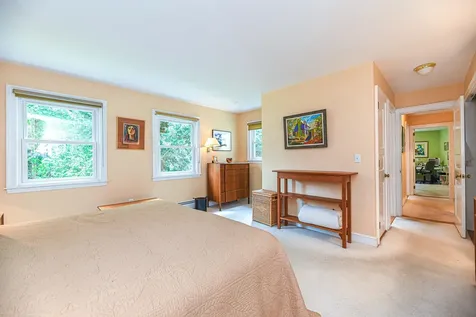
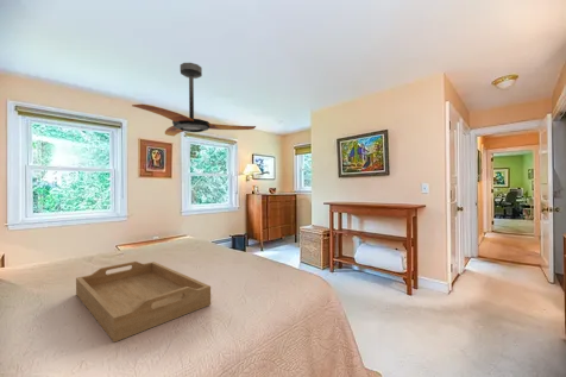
+ serving tray [75,260,212,344]
+ ceiling fan [131,62,257,137]
